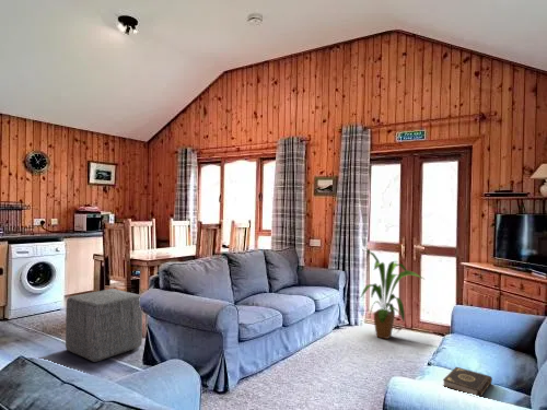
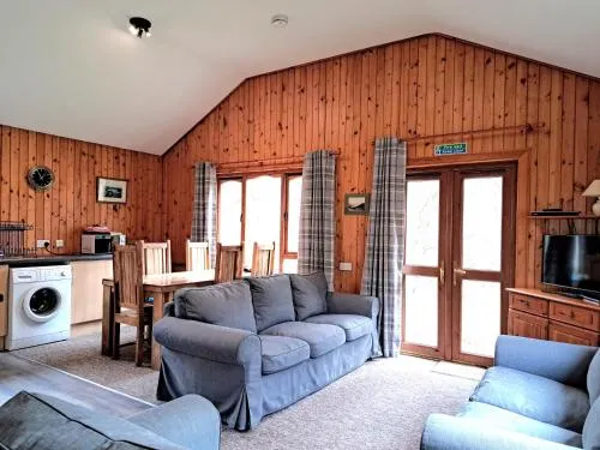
- ottoman [65,288,143,363]
- house plant [359,249,424,340]
- book [442,366,493,398]
